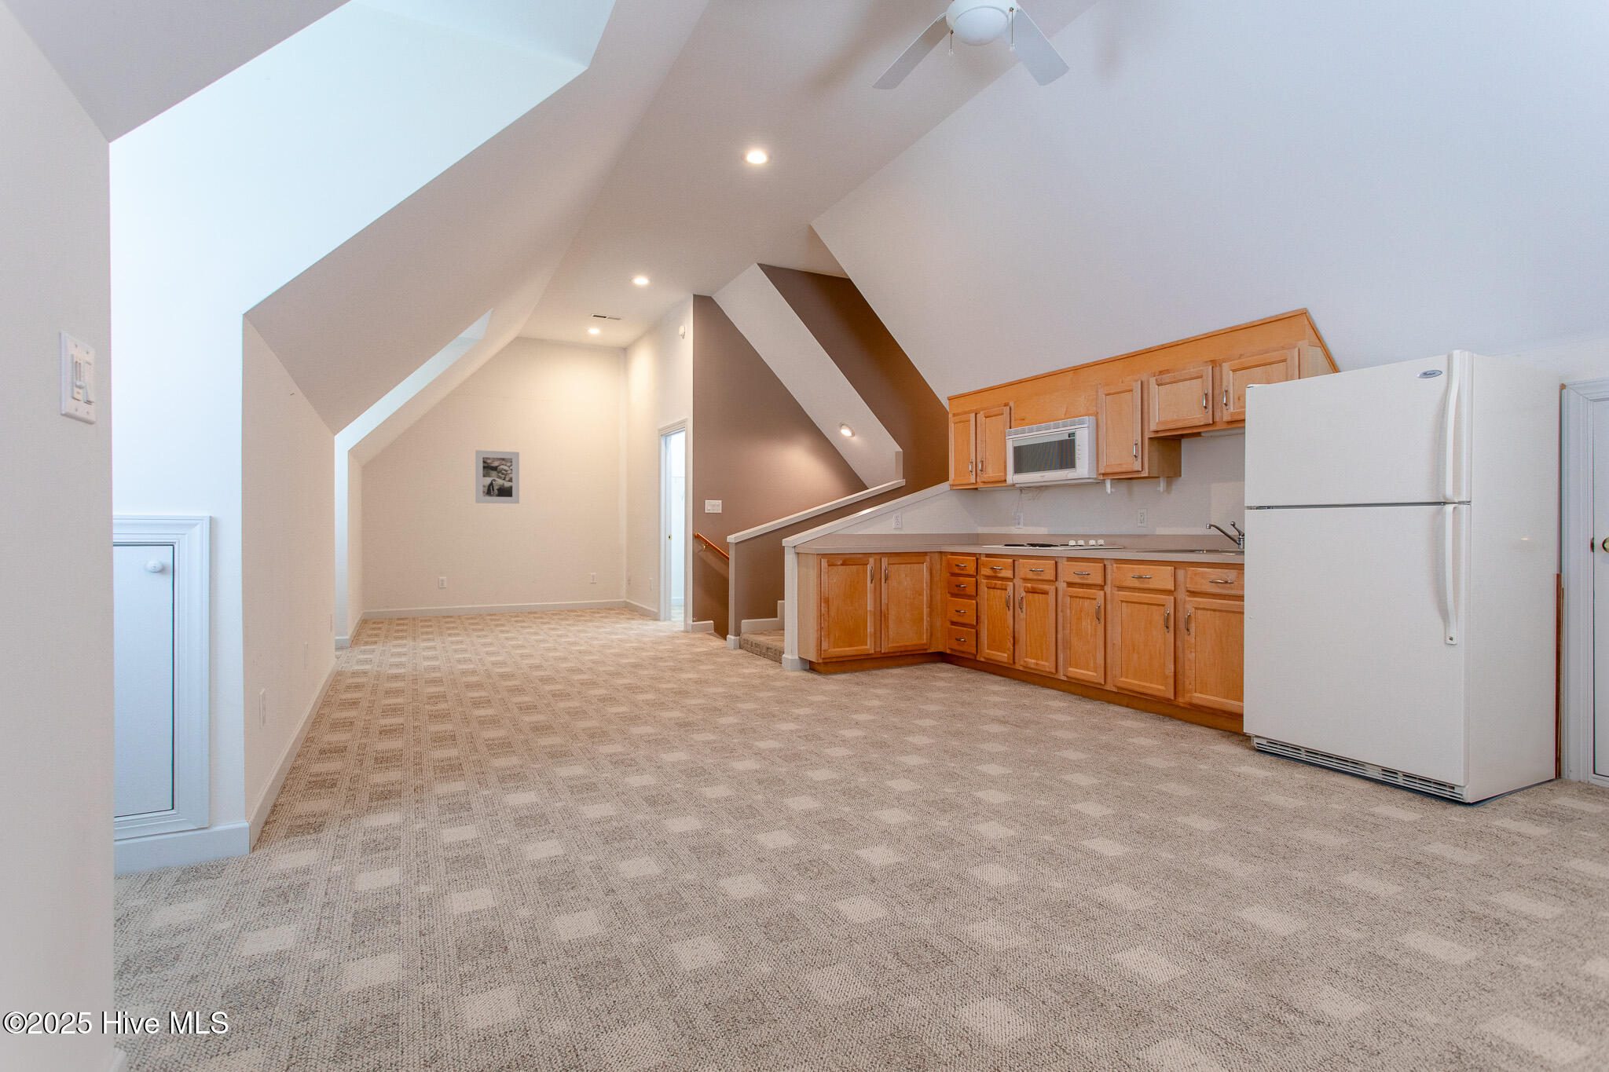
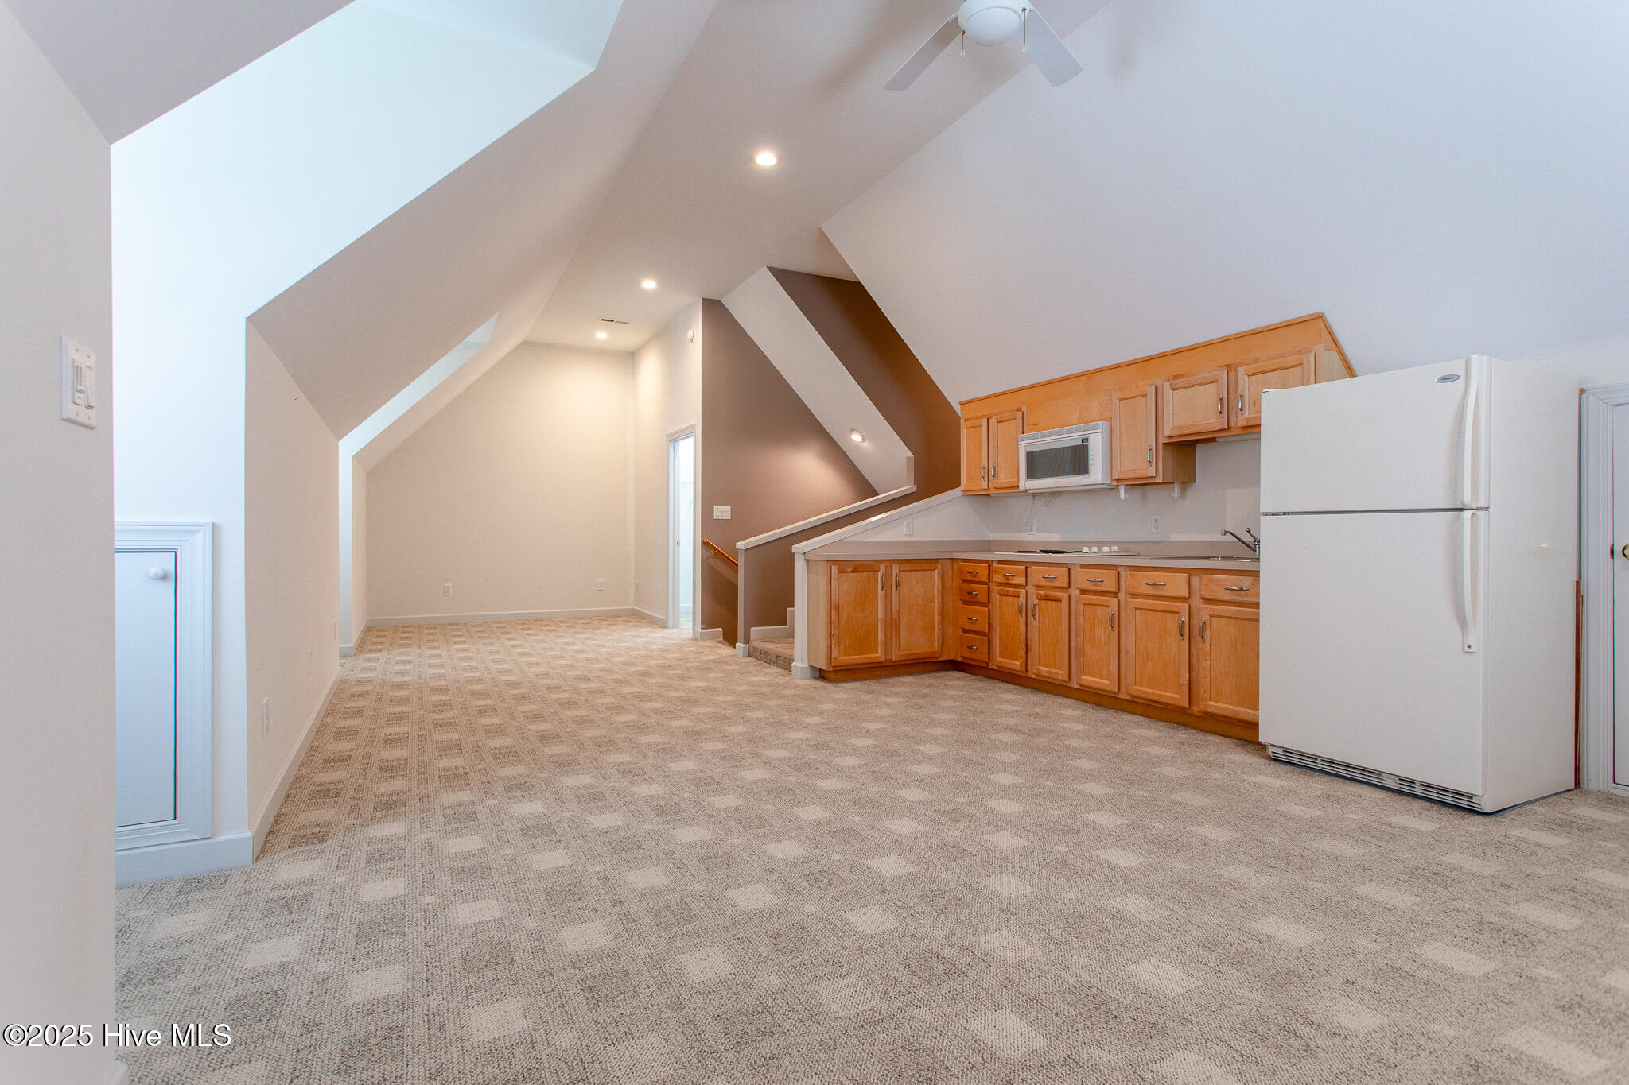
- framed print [475,449,520,504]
